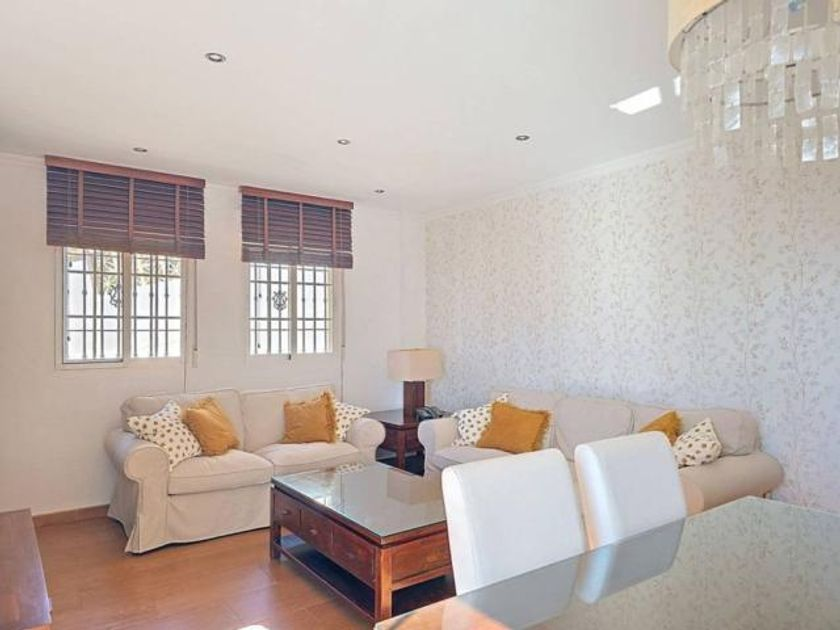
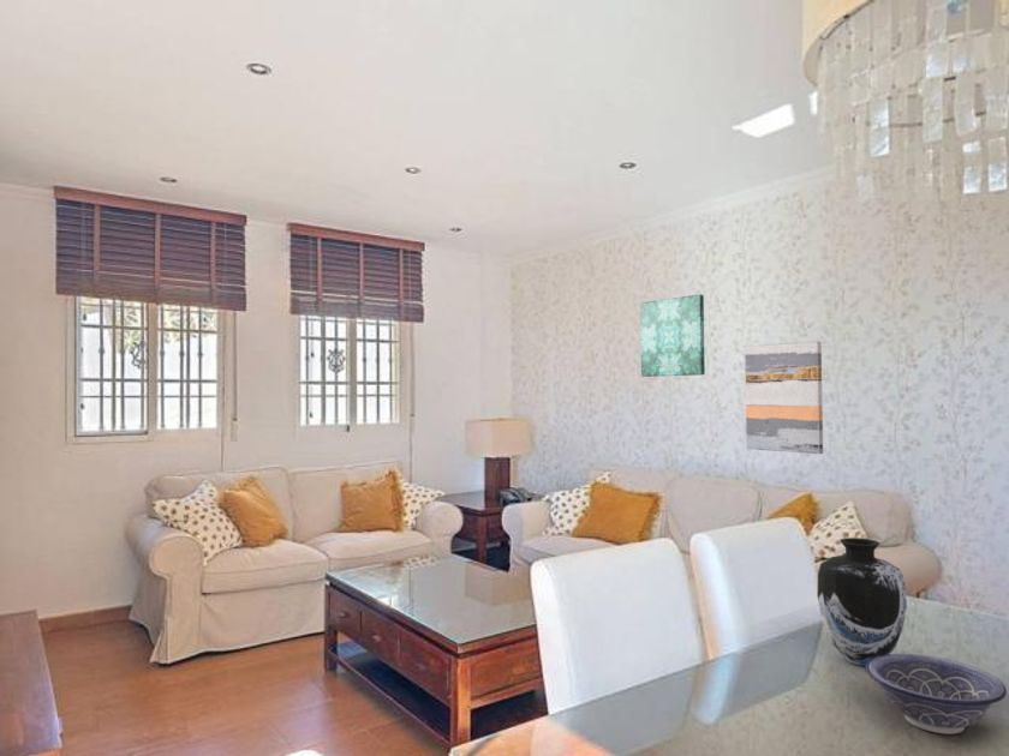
+ wall art [639,293,706,378]
+ vase [816,536,908,667]
+ decorative bowl [865,653,1008,736]
+ wall art [744,341,824,455]
